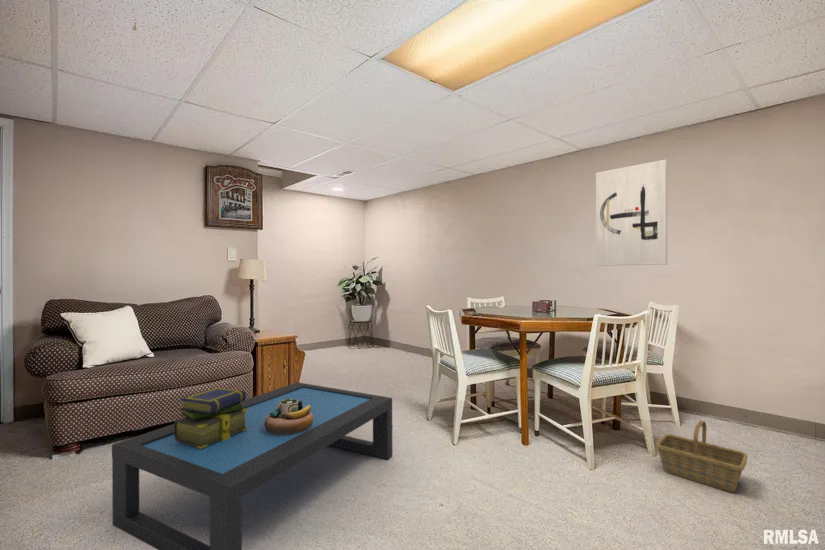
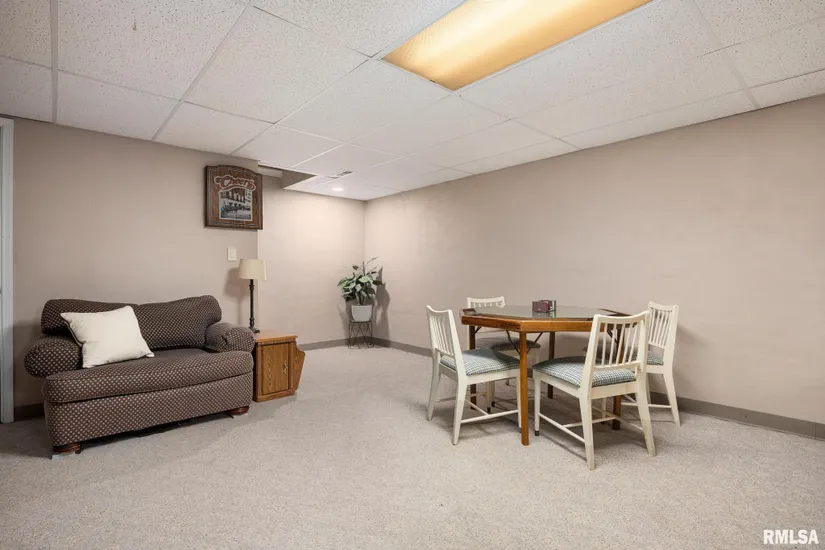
- wall art [595,159,668,267]
- decorative bowl [264,398,314,436]
- basket [655,419,749,494]
- coffee table [111,381,393,550]
- stack of books [173,387,248,449]
